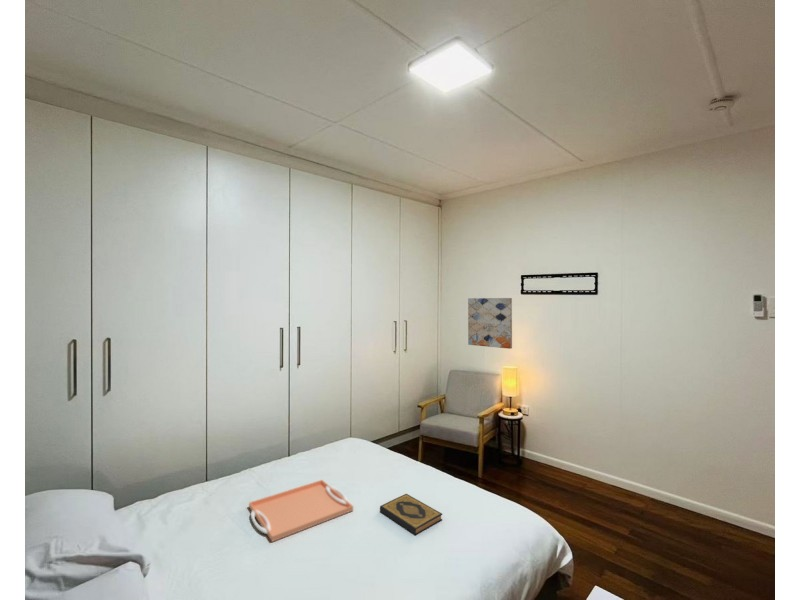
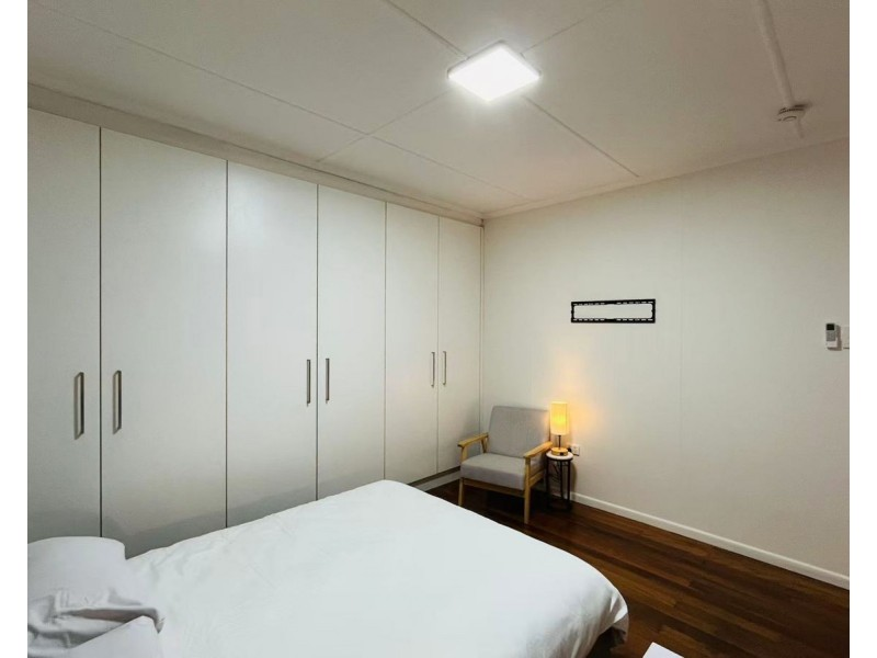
- serving tray [248,479,354,543]
- wall art [467,297,513,350]
- hardback book [379,493,443,536]
